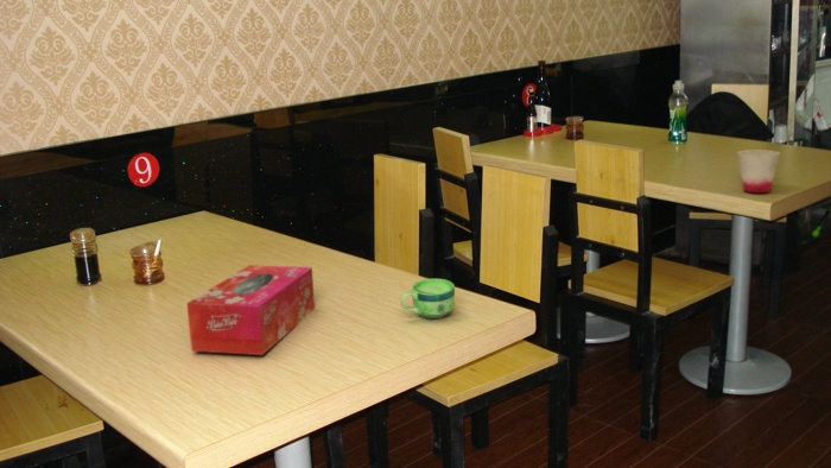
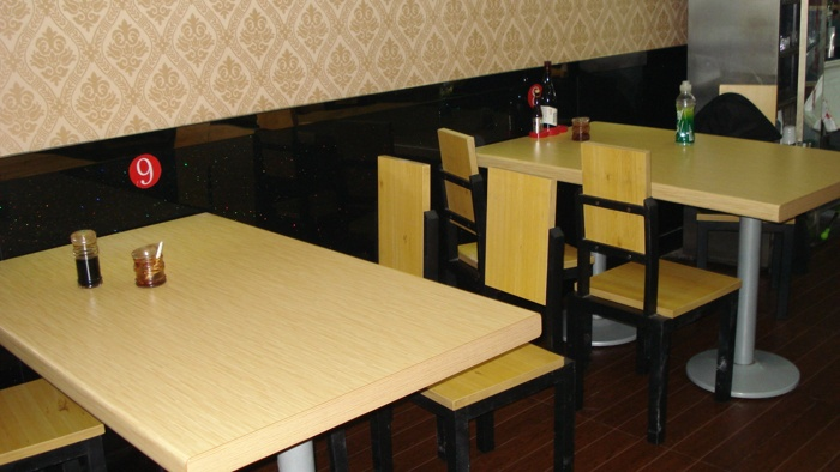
- cup [736,148,781,195]
- tissue box [185,264,316,356]
- cup [399,278,456,320]
